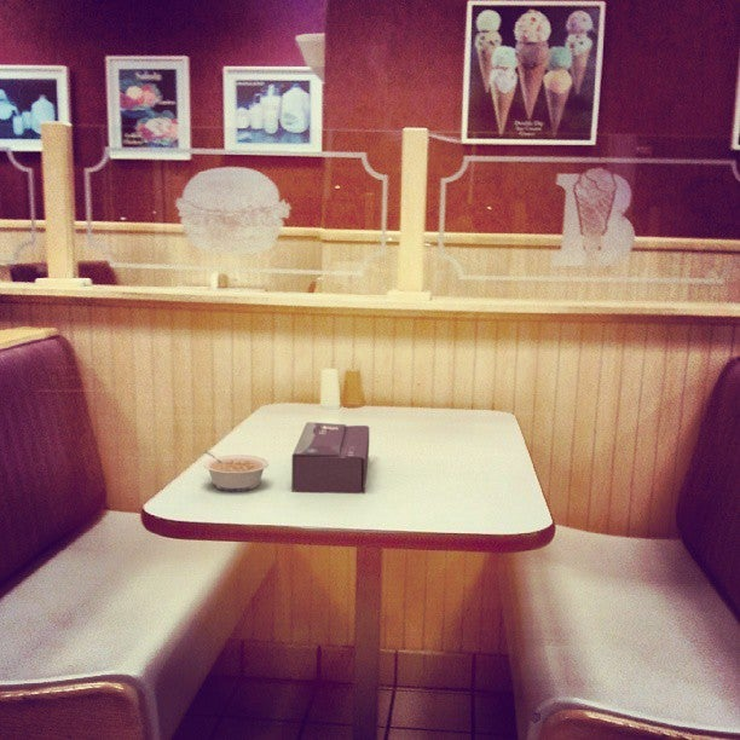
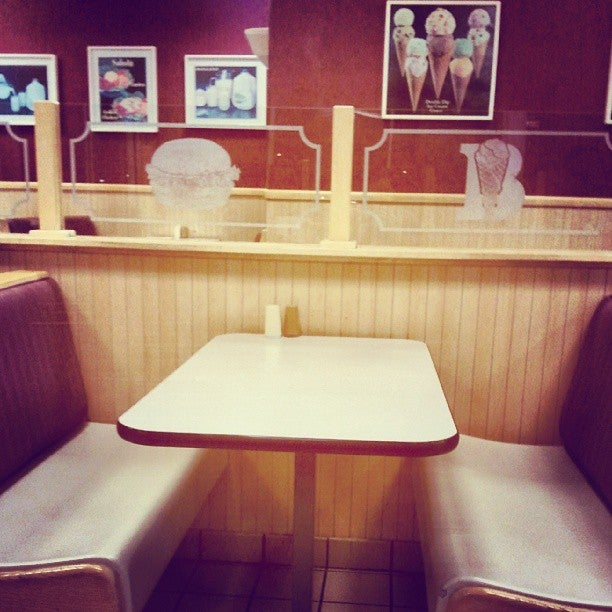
- tissue box [290,421,370,495]
- legume [202,449,270,492]
